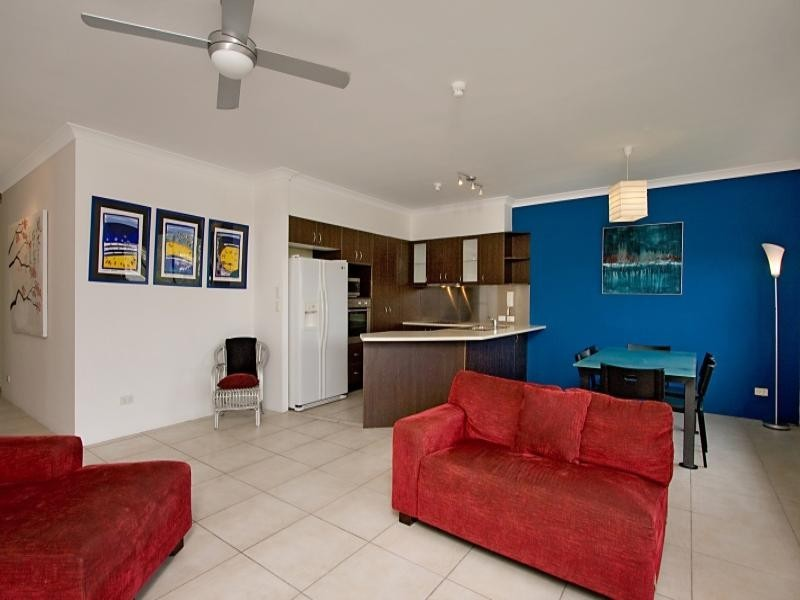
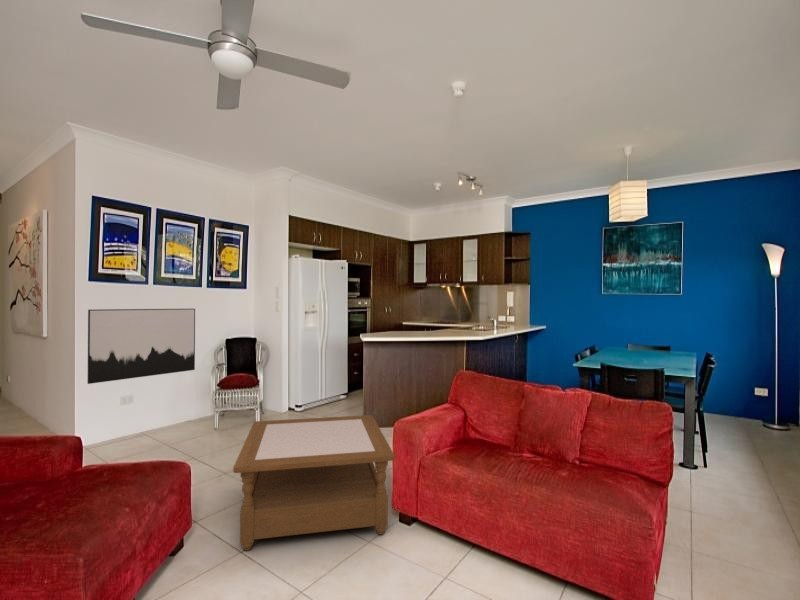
+ wall art [86,308,196,385]
+ coffee table [232,414,395,551]
